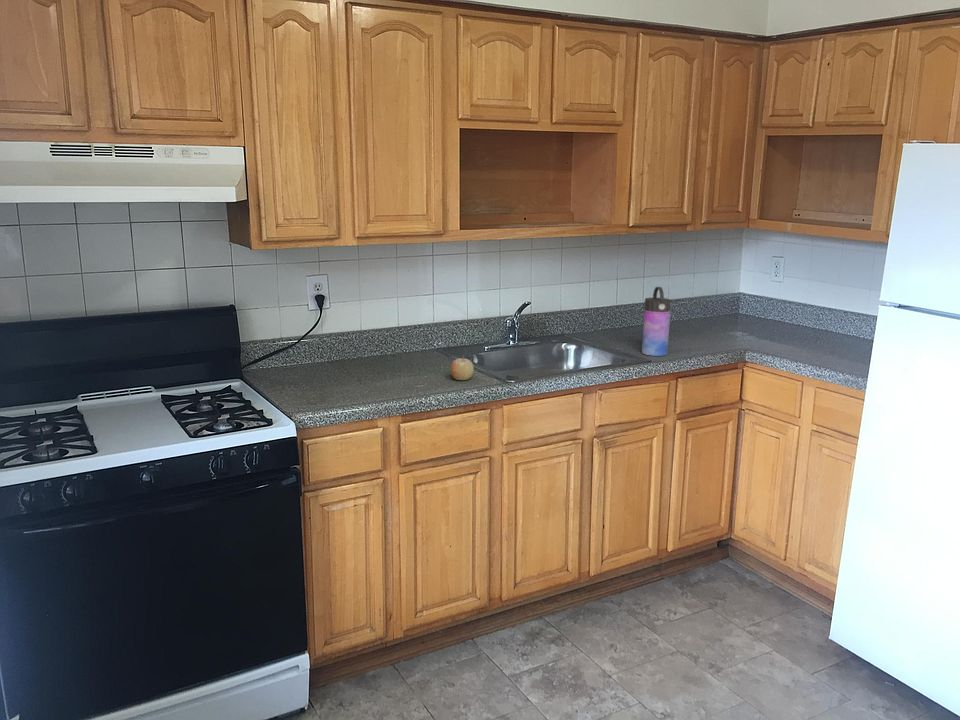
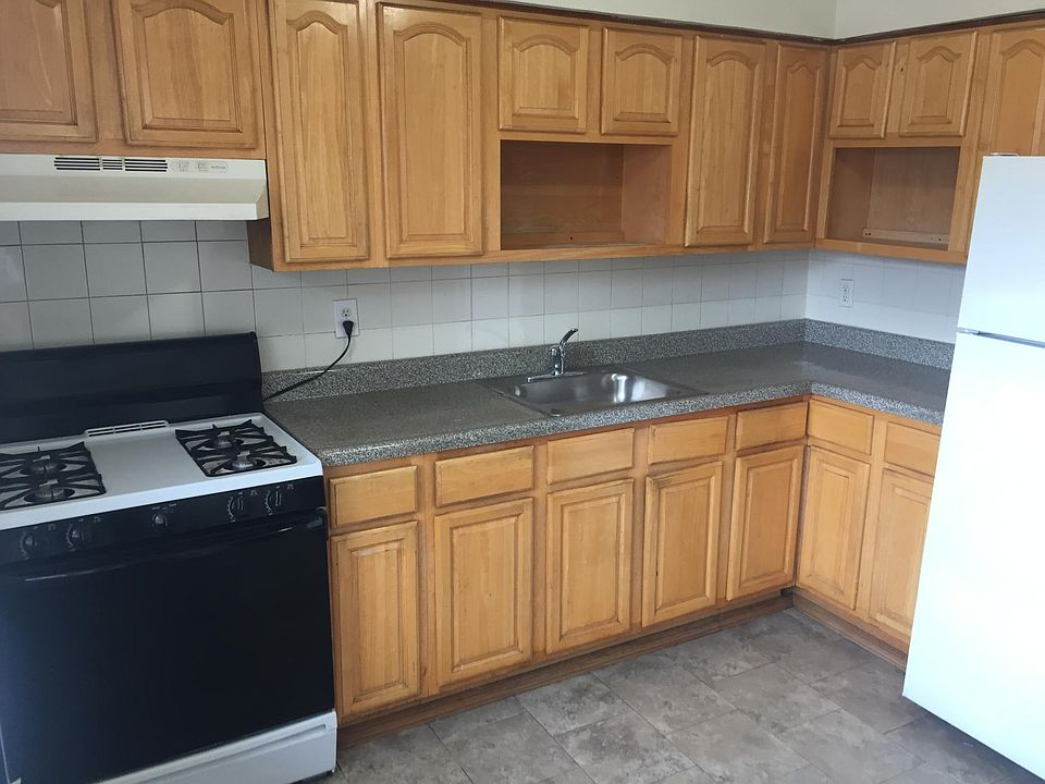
- fruit [449,355,475,381]
- water bottle [641,286,672,357]
